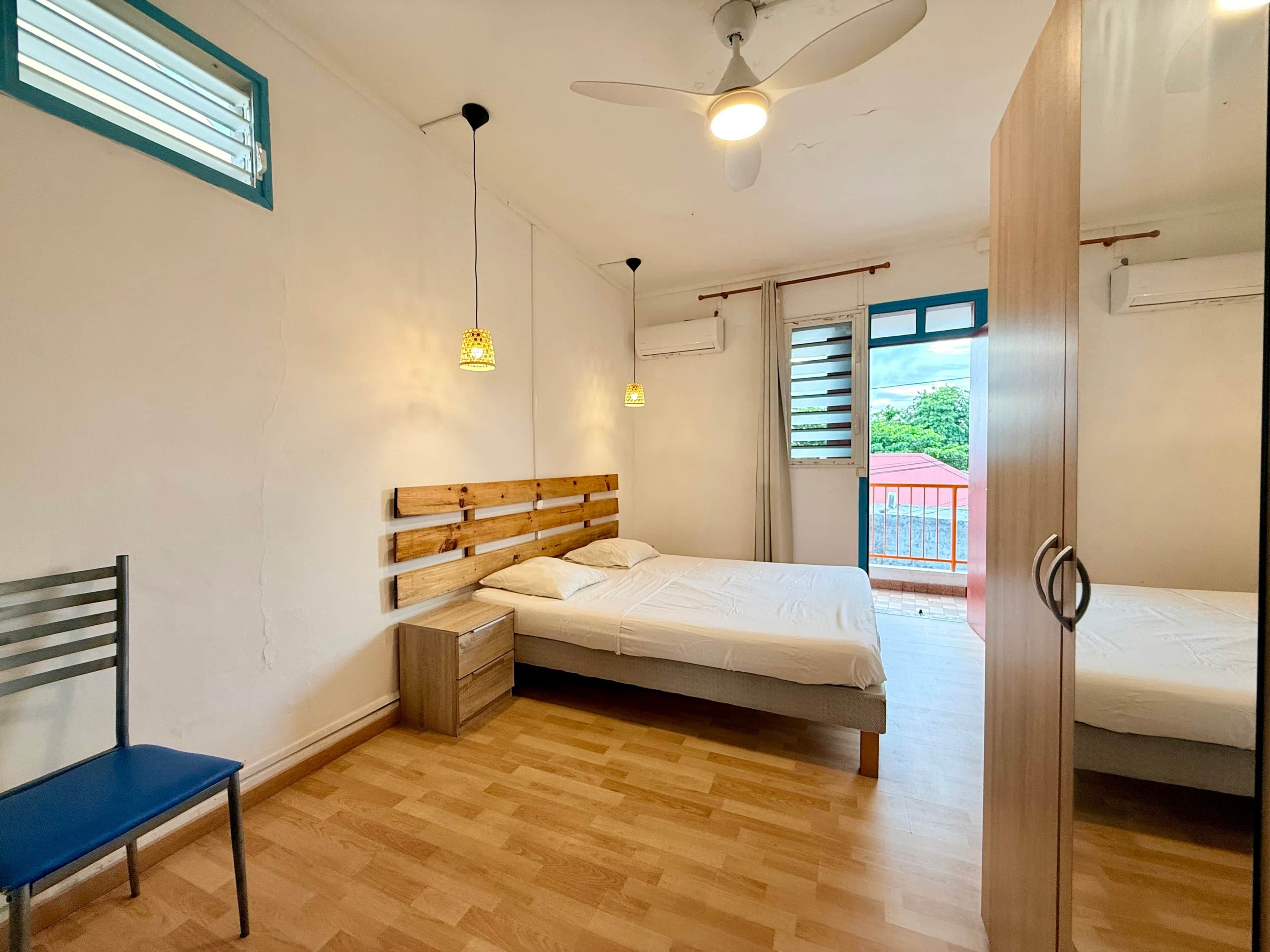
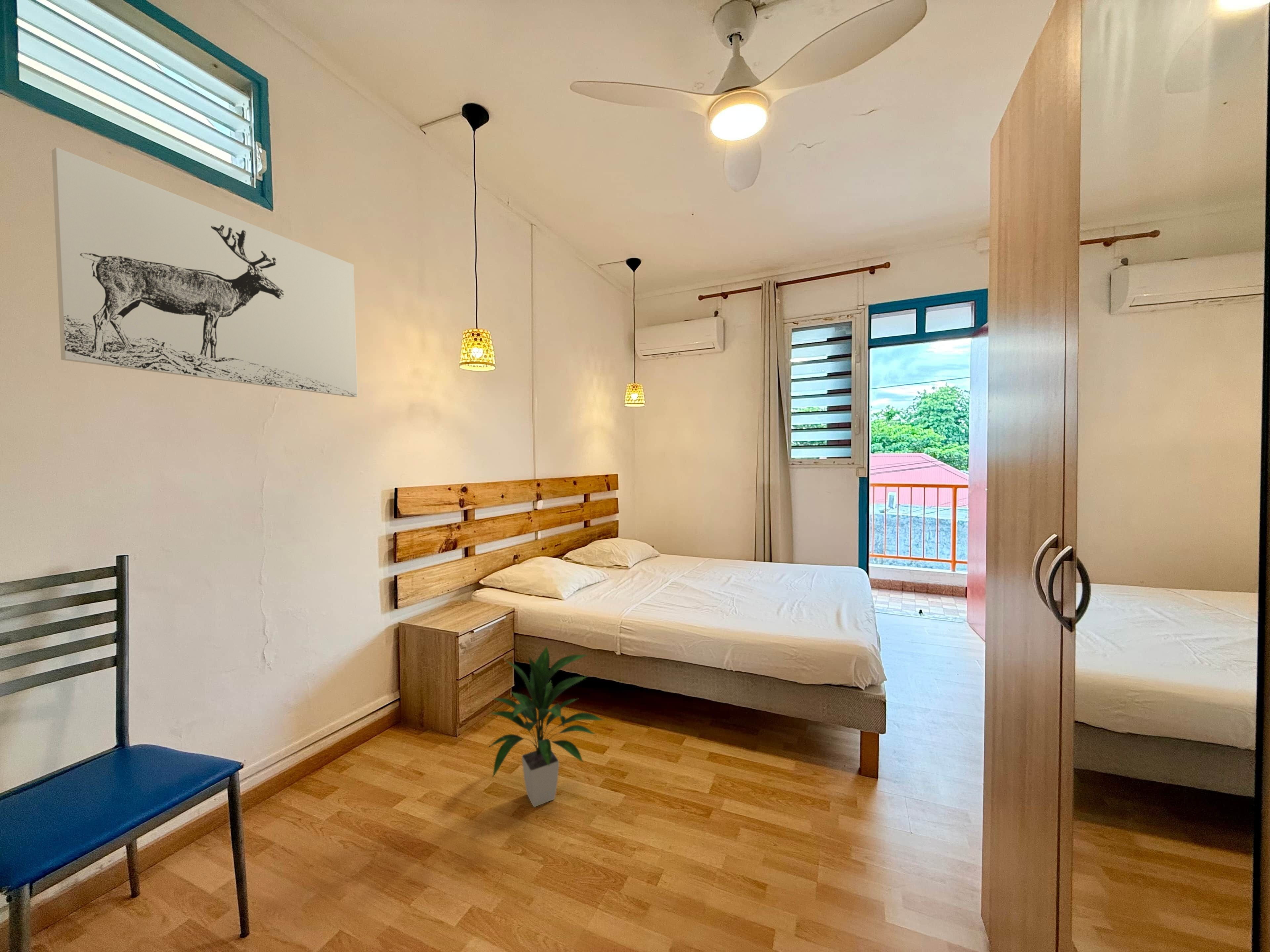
+ indoor plant [486,645,605,807]
+ wall art [51,147,358,398]
